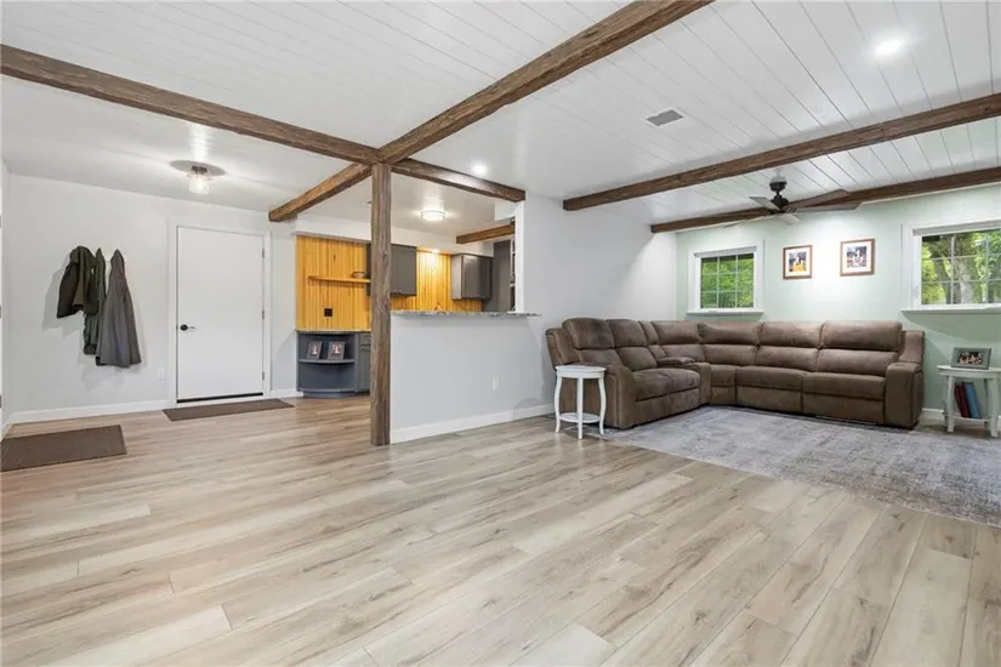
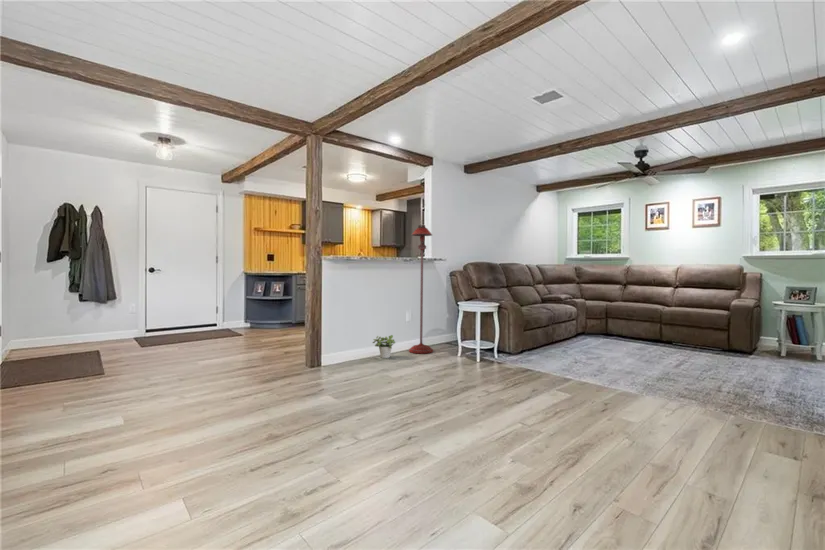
+ potted plant [371,334,397,359]
+ floor lamp [408,224,434,355]
